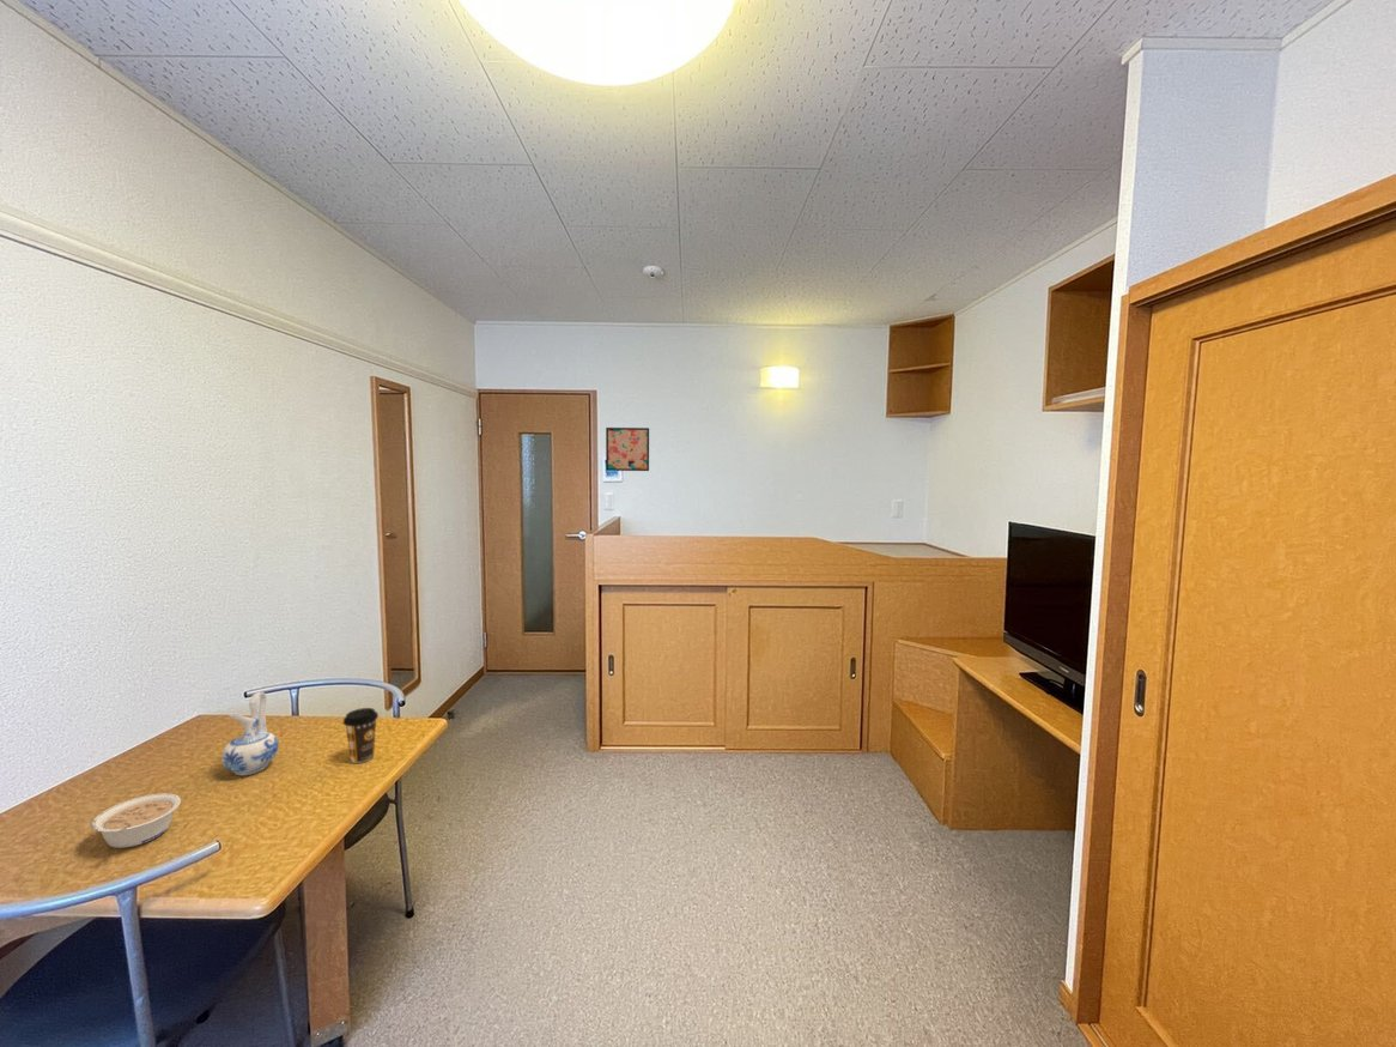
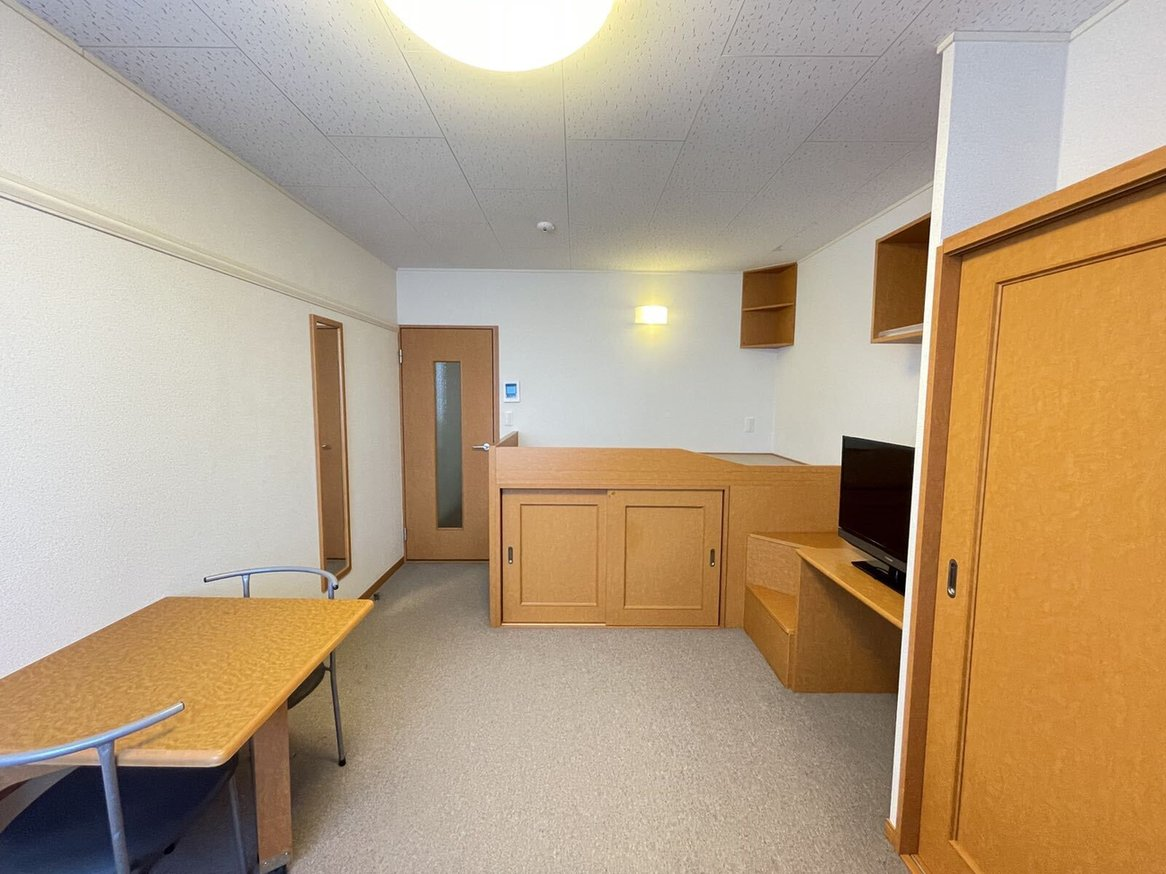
- wall art [605,426,650,472]
- ceramic pitcher [220,691,280,776]
- legume [91,792,182,849]
- coffee cup [341,707,380,764]
